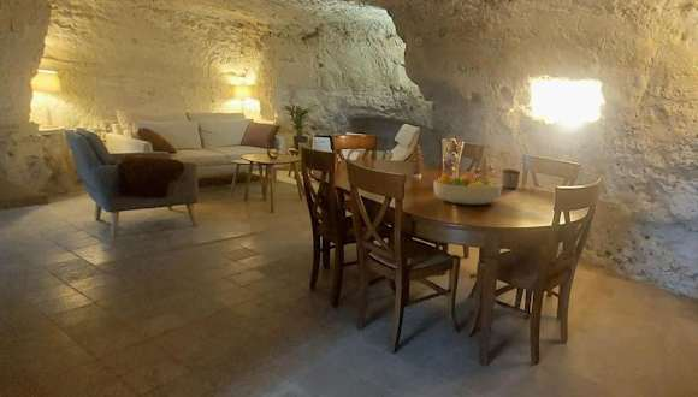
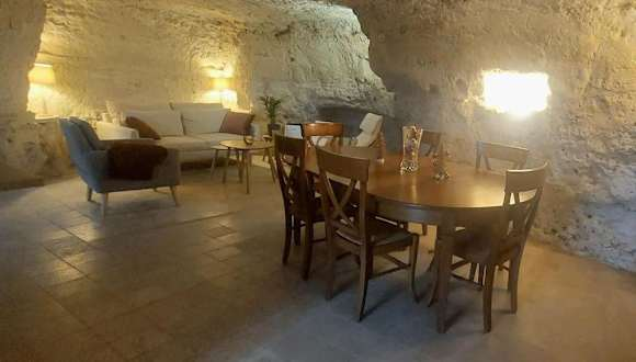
- mug [499,168,521,190]
- fruit bowl [432,172,503,206]
